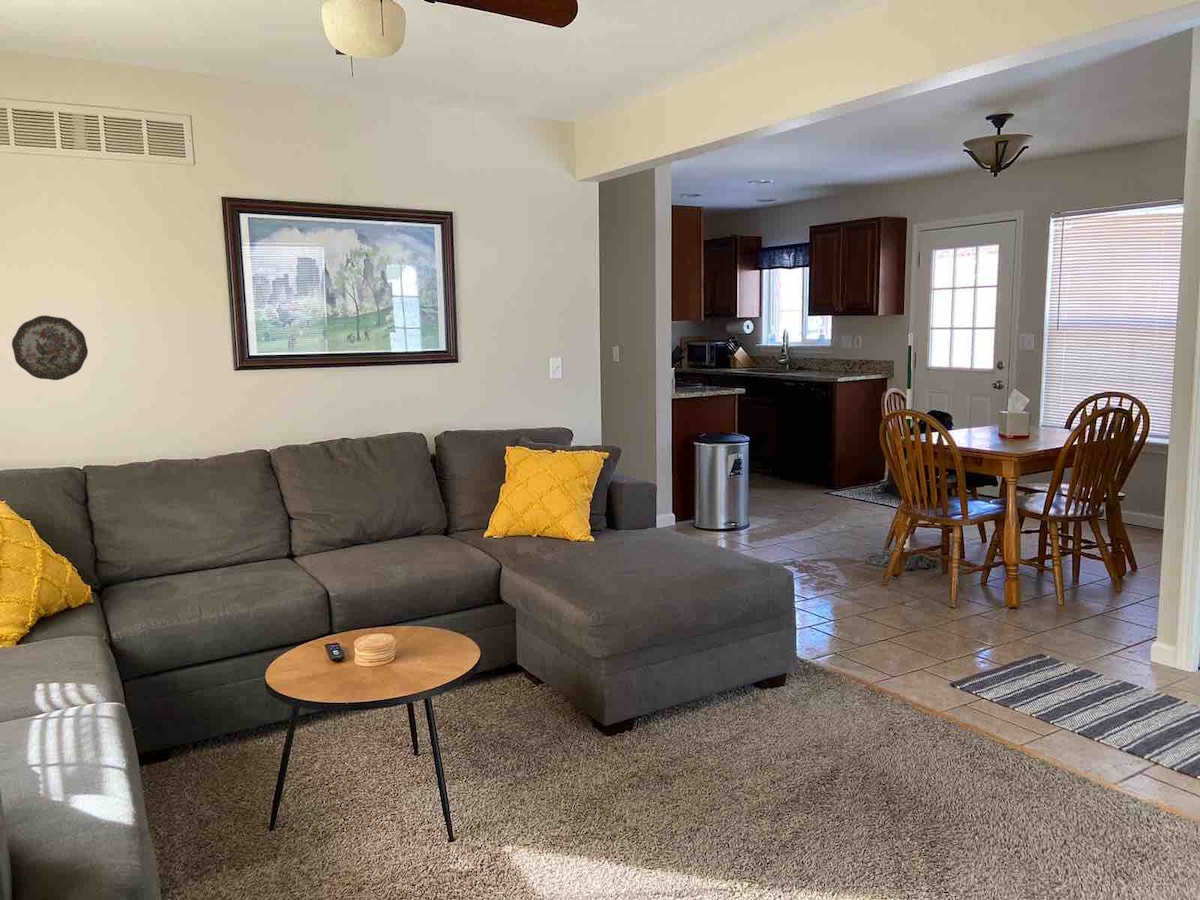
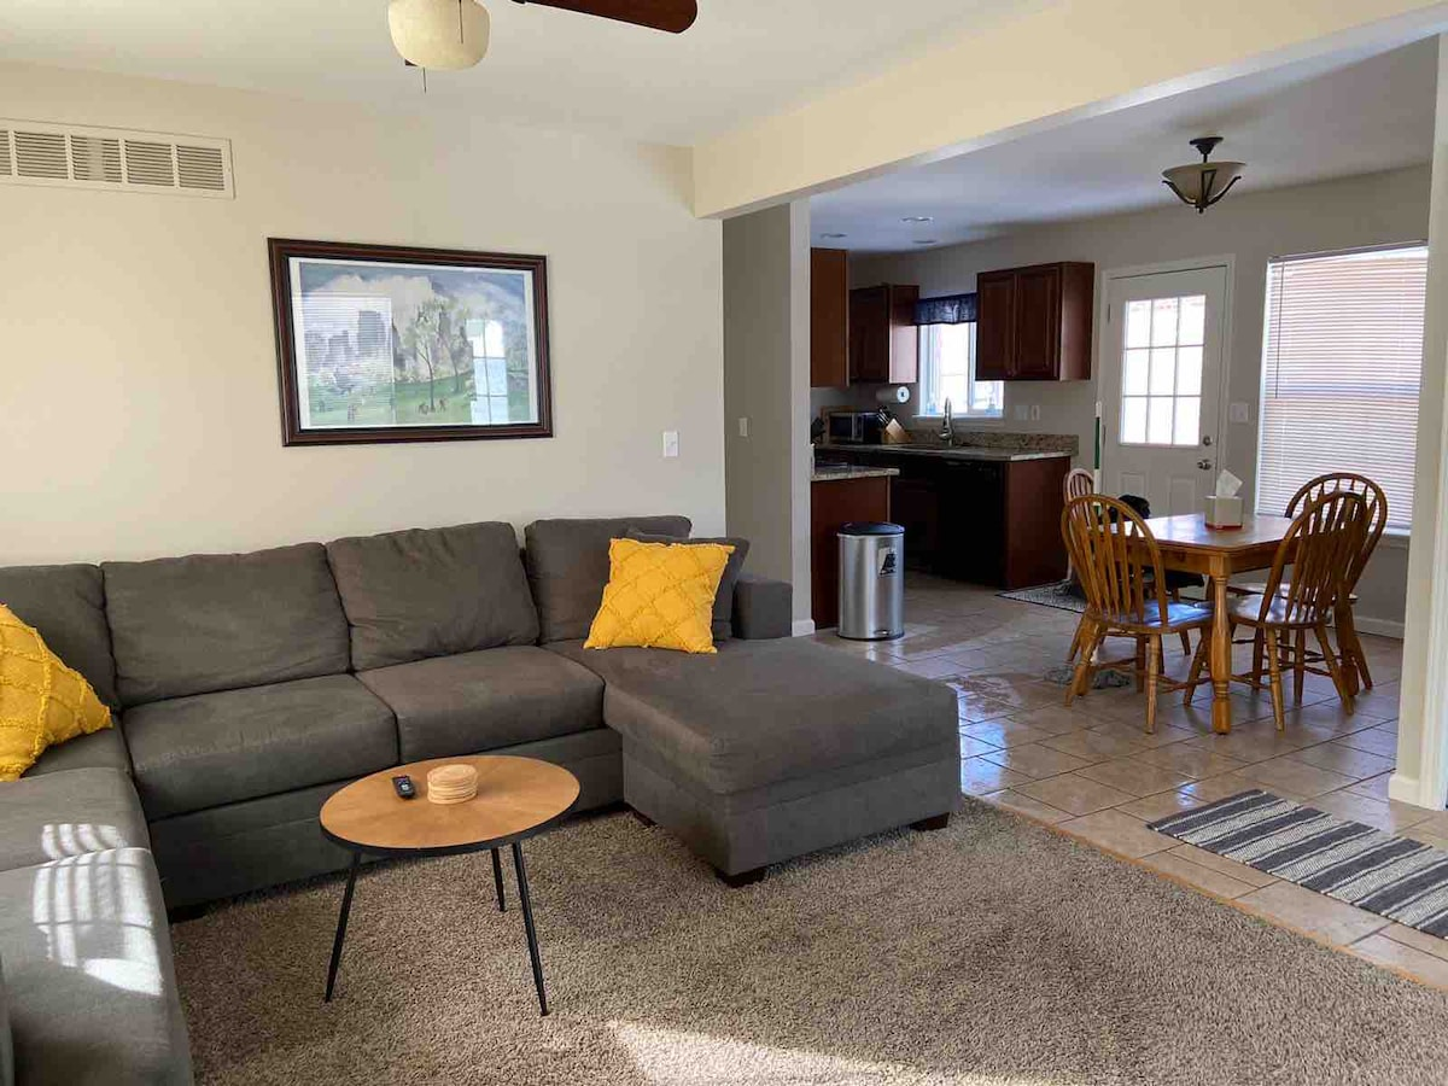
- decorative plate [11,314,89,381]
